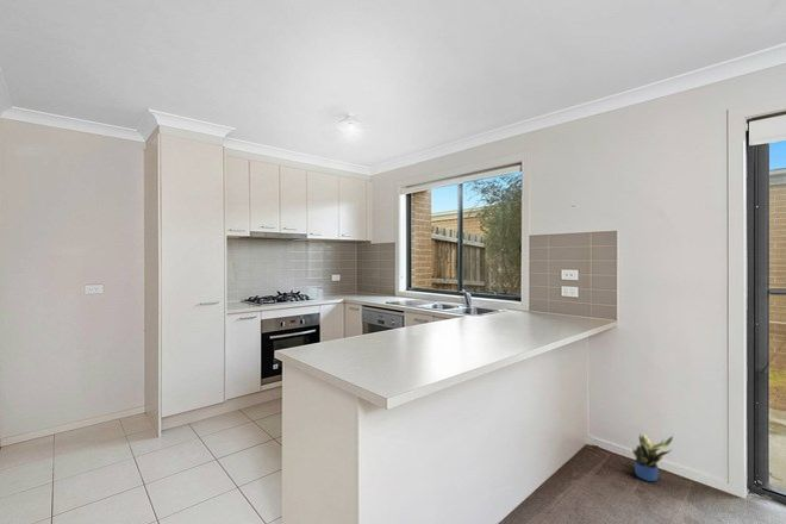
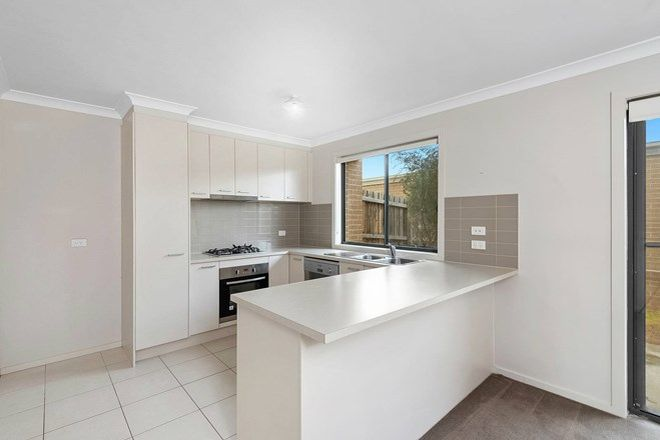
- potted plant [631,432,674,482]
